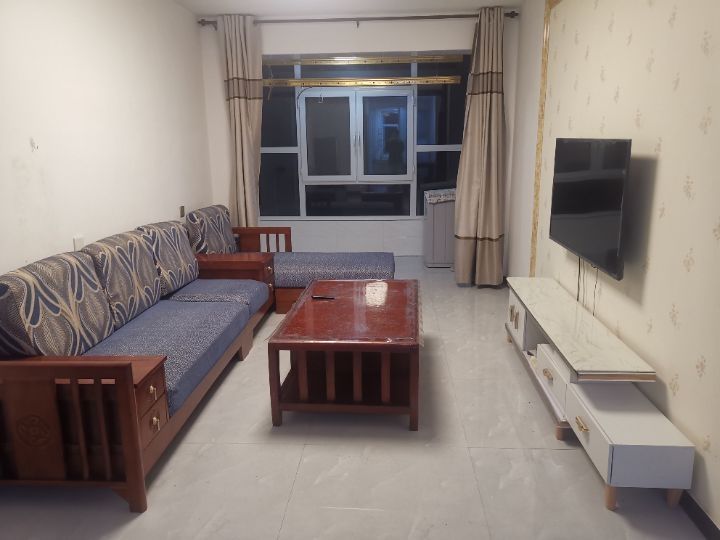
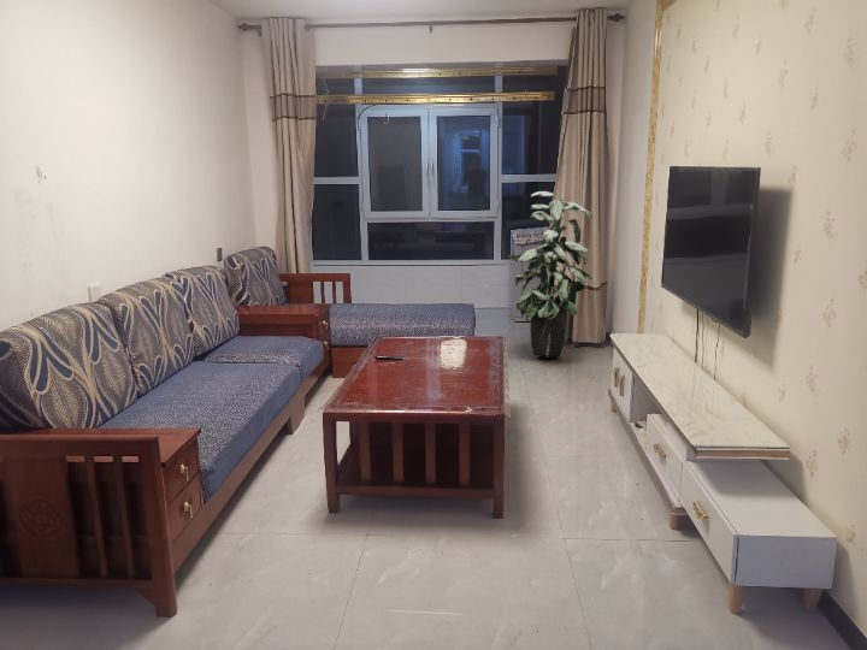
+ indoor plant [507,190,594,359]
